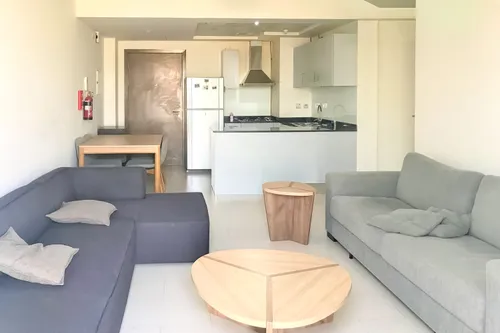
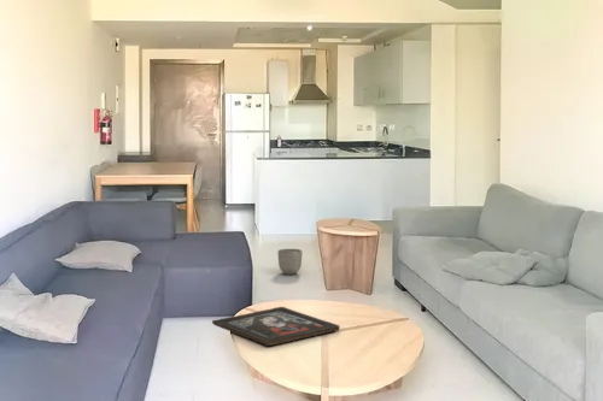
+ religious icon [211,306,341,347]
+ planter [276,248,303,276]
